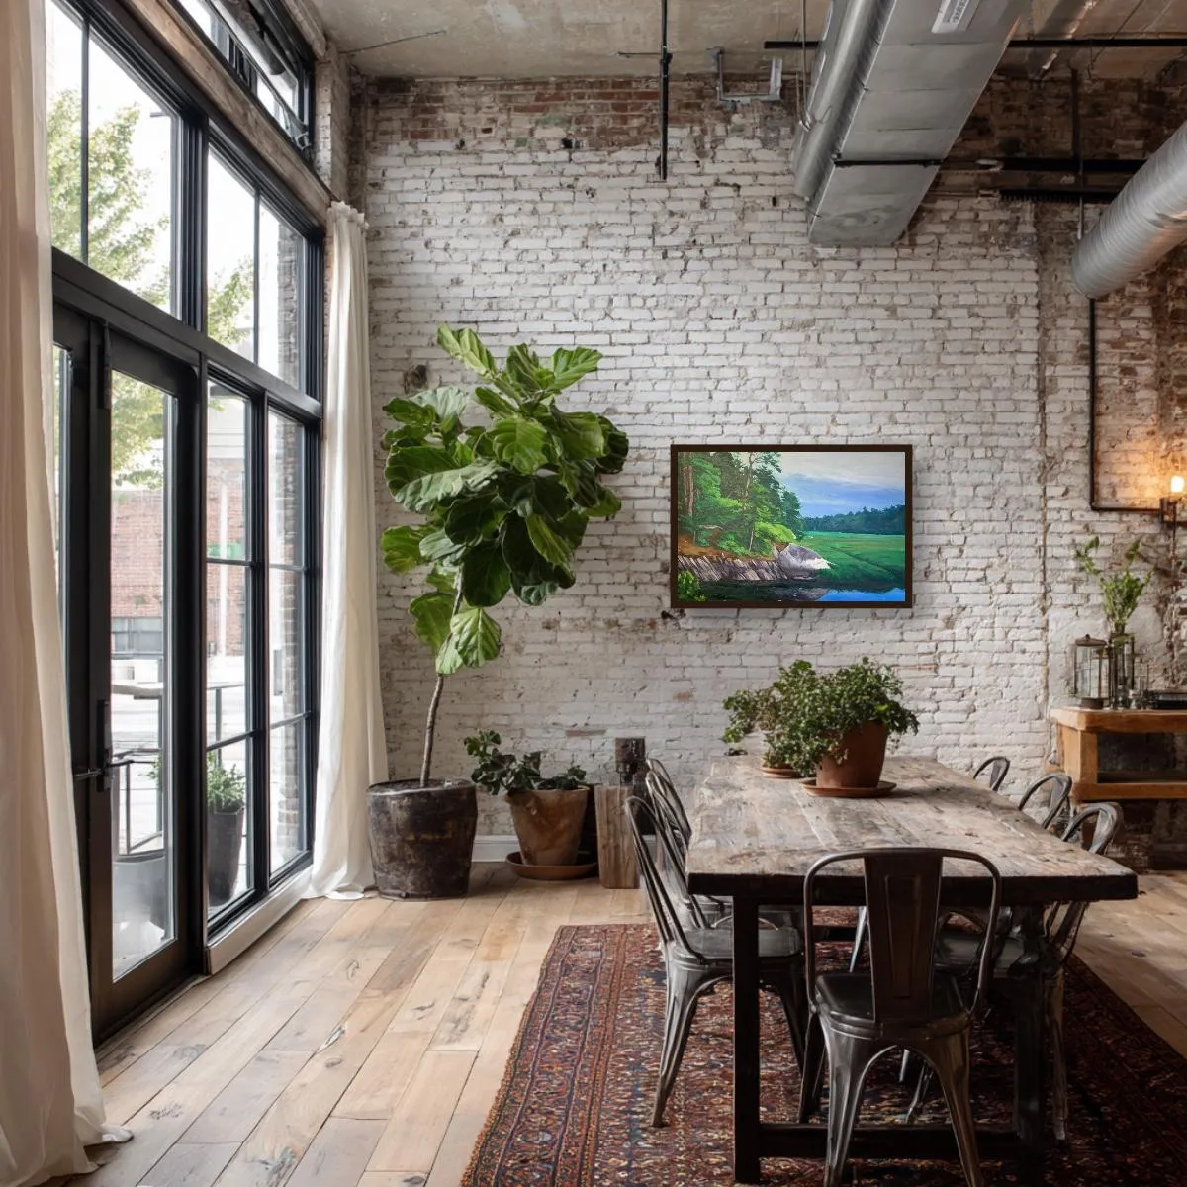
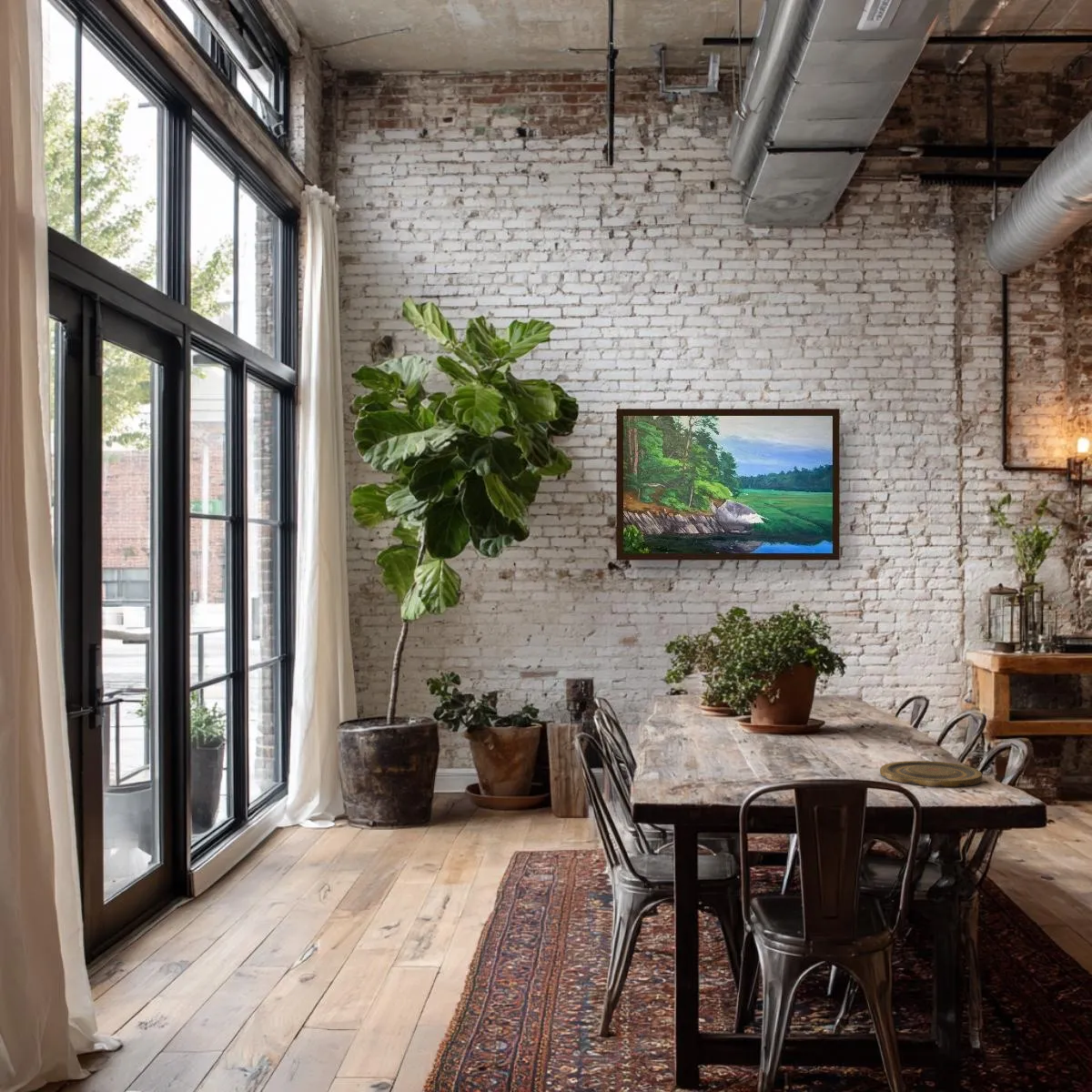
+ plate [879,760,984,788]
